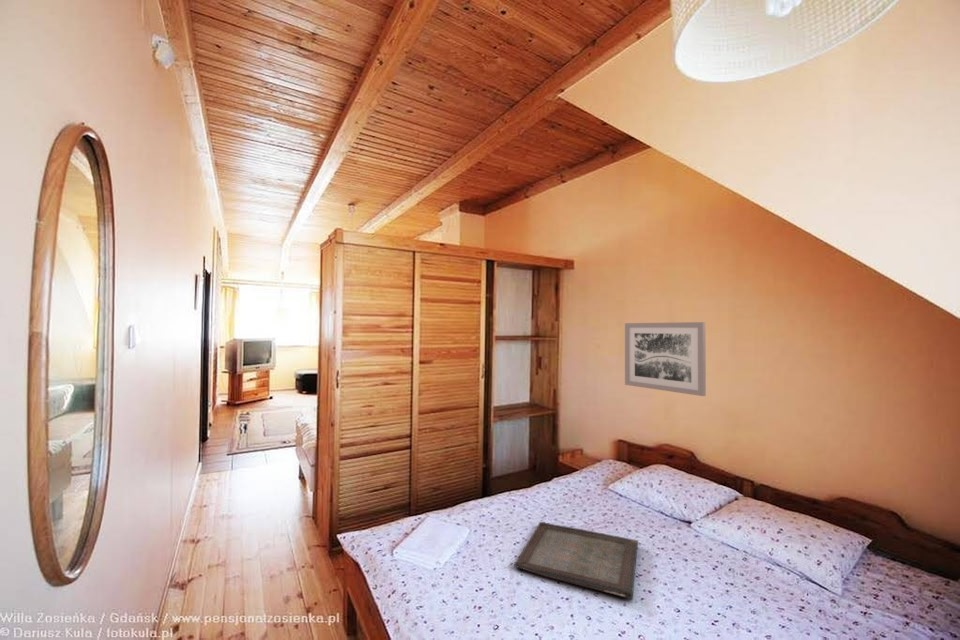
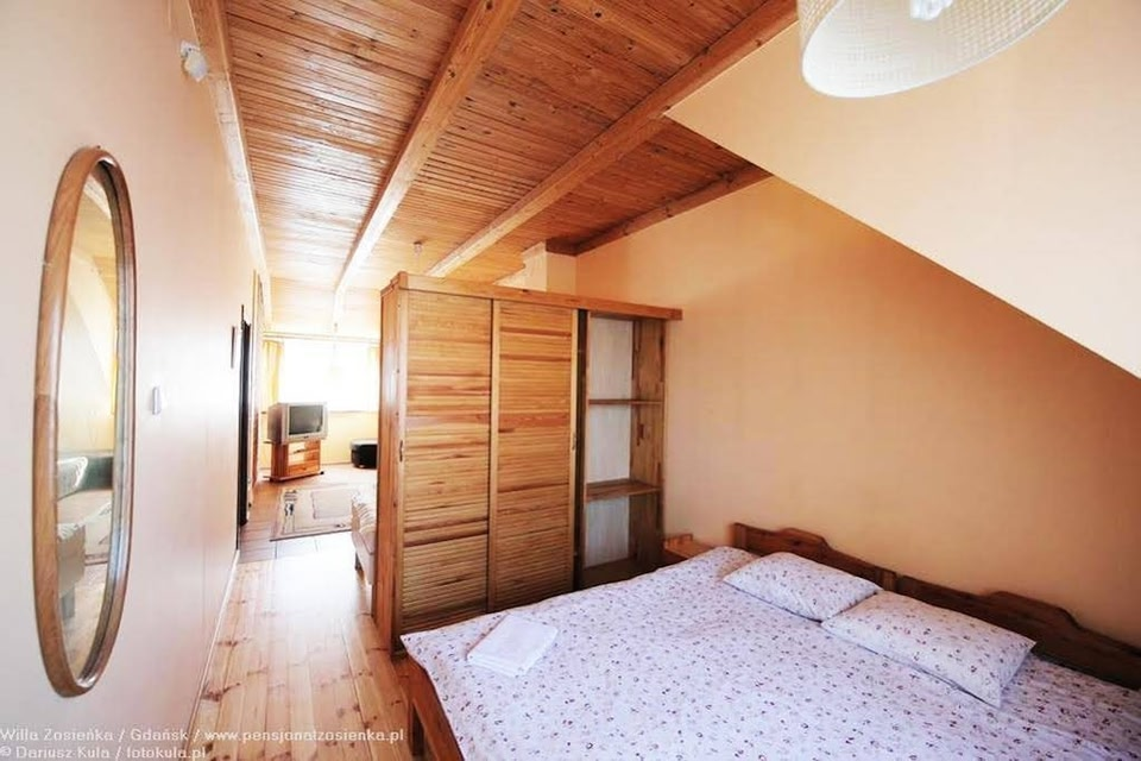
- serving tray [513,521,639,600]
- wall art [624,321,707,397]
